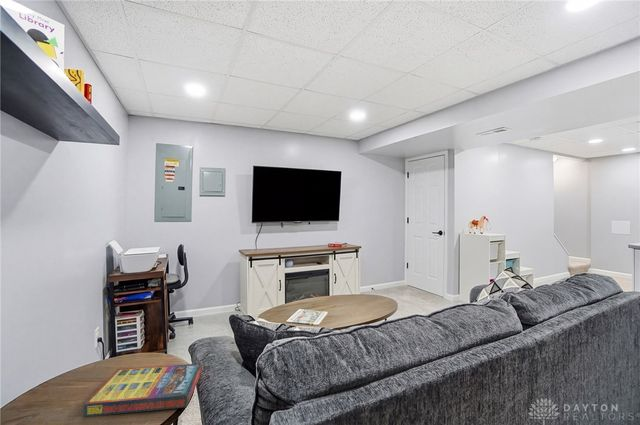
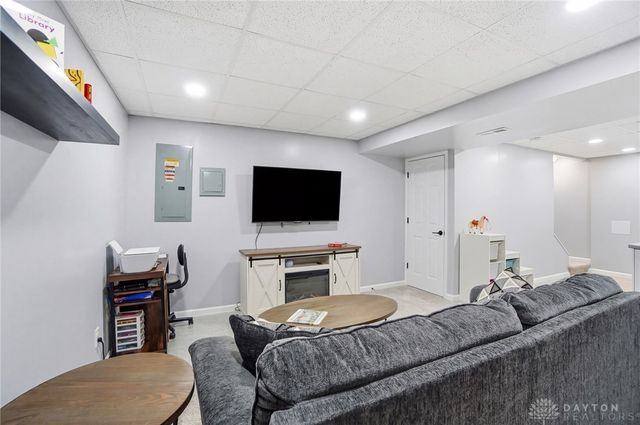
- game compilation box [82,362,202,418]
